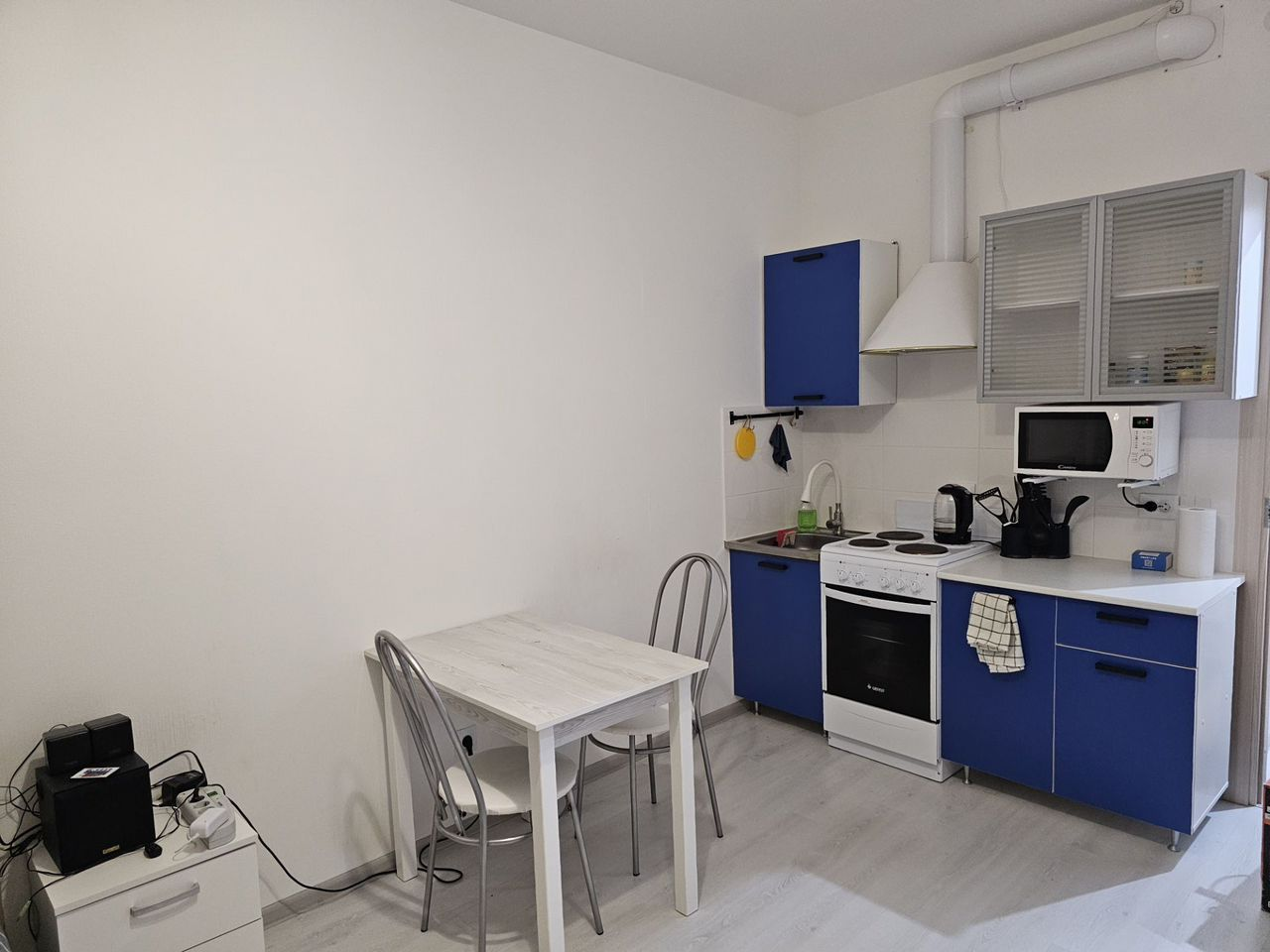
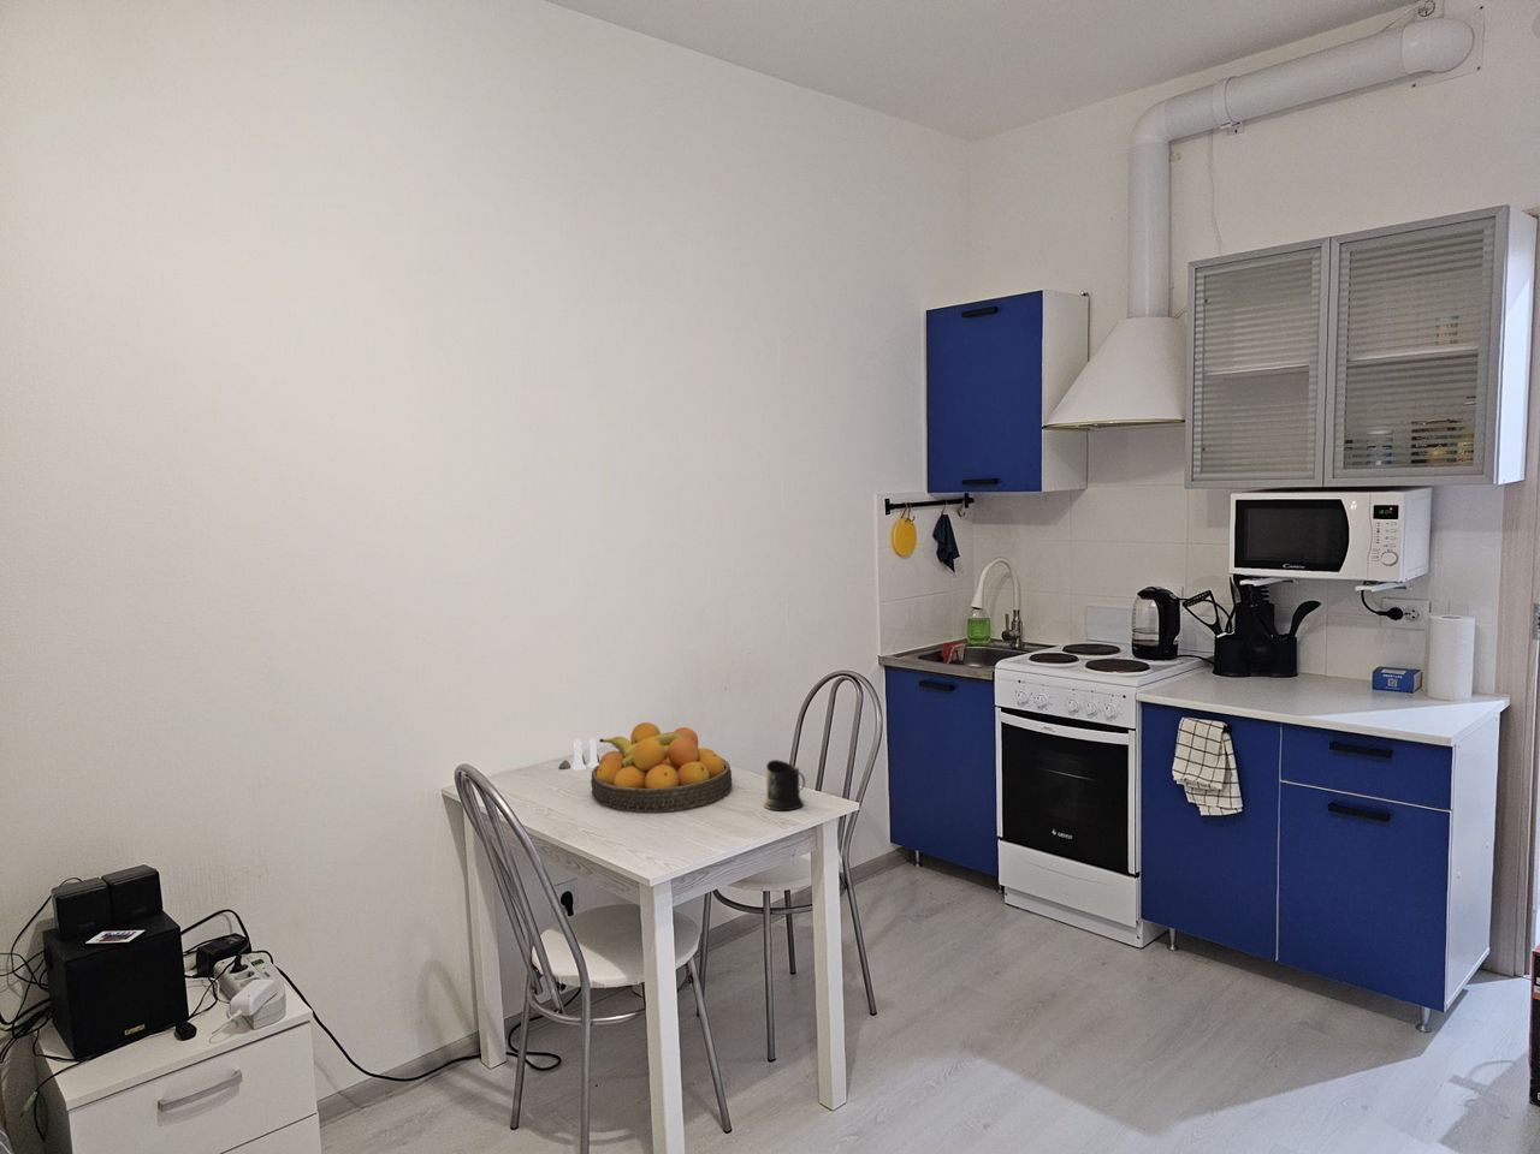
+ mug [763,759,806,811]
+ fruit bowl [589,721,732,812]
+ salt and pepper shaker set [557,737,600,772]
